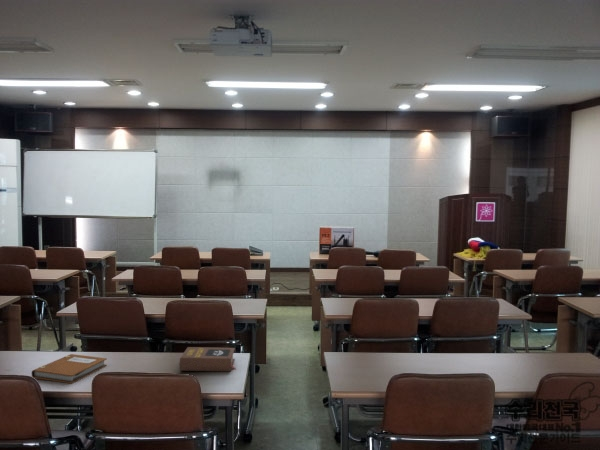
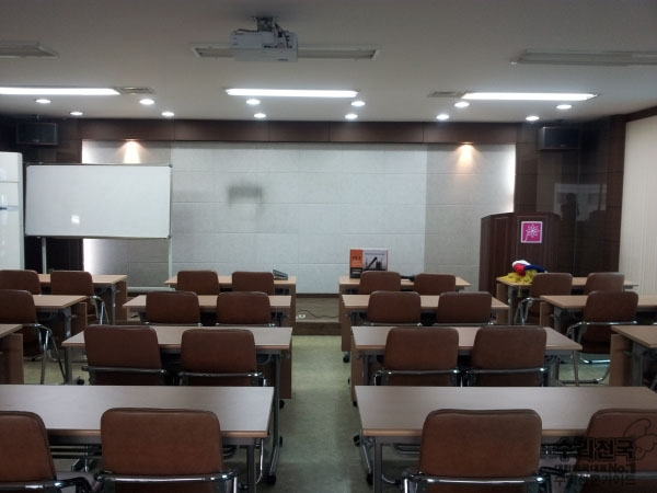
- notebook [31,353,108,384]
- book [178,346,237,372]
